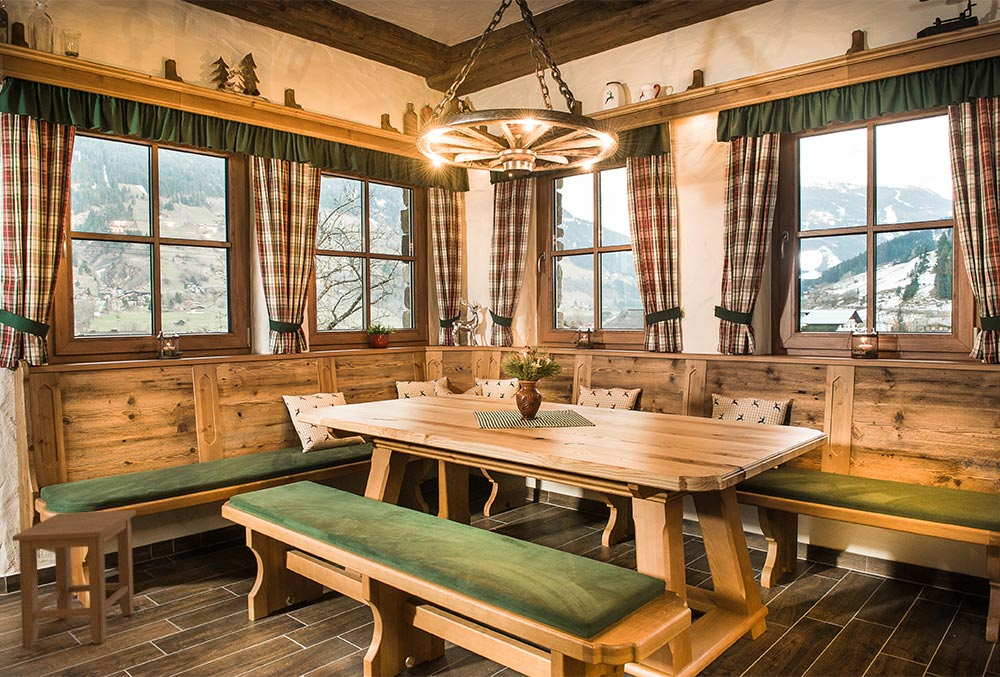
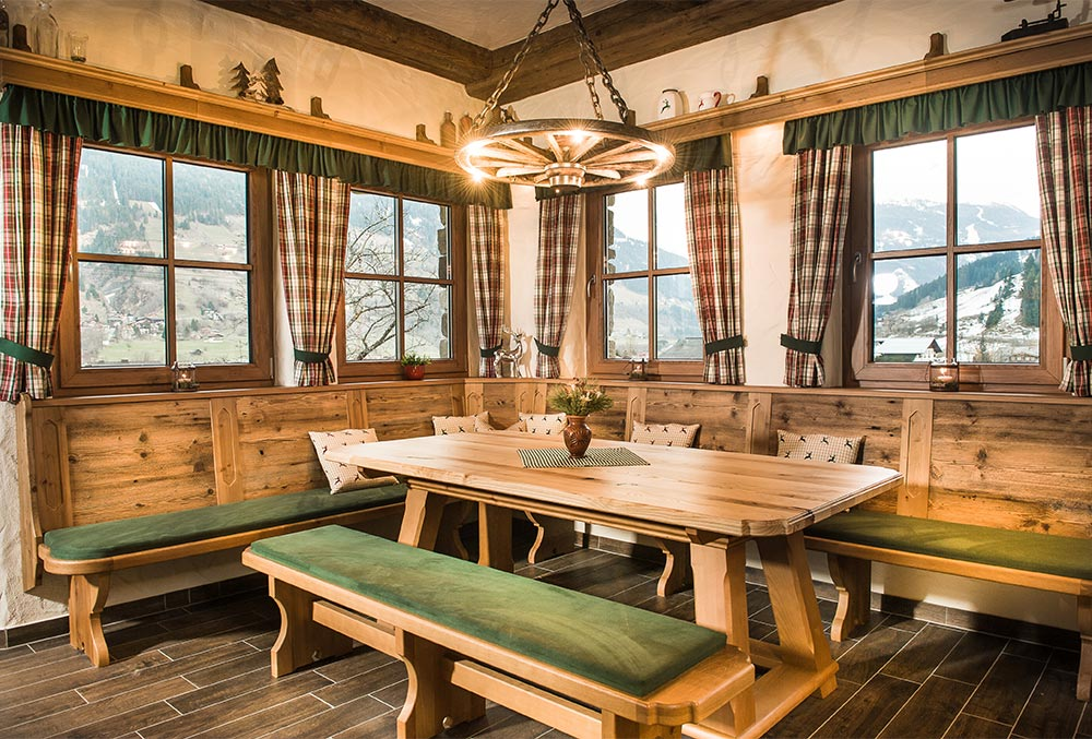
- stool [12,509,137,649]
